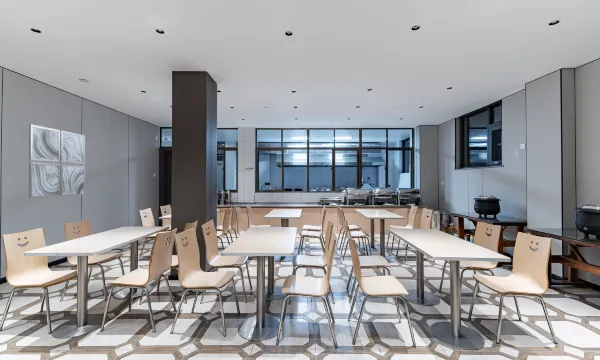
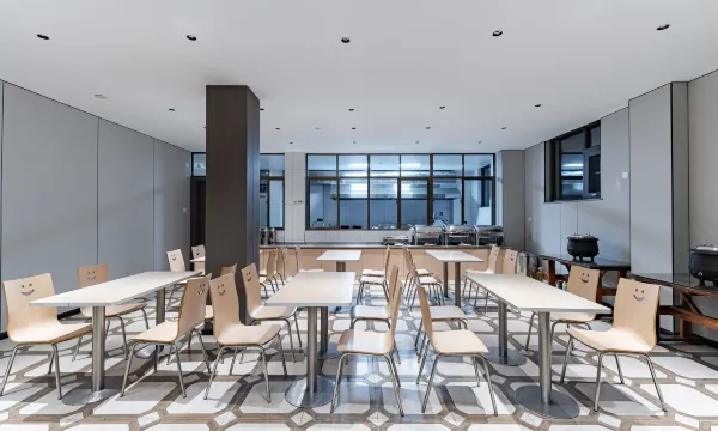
- wall art [28,123,86,199]
